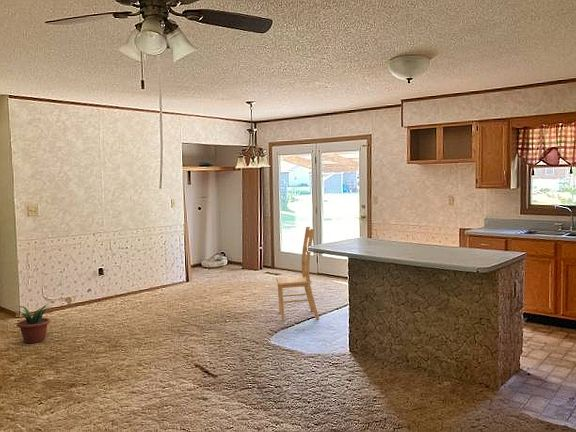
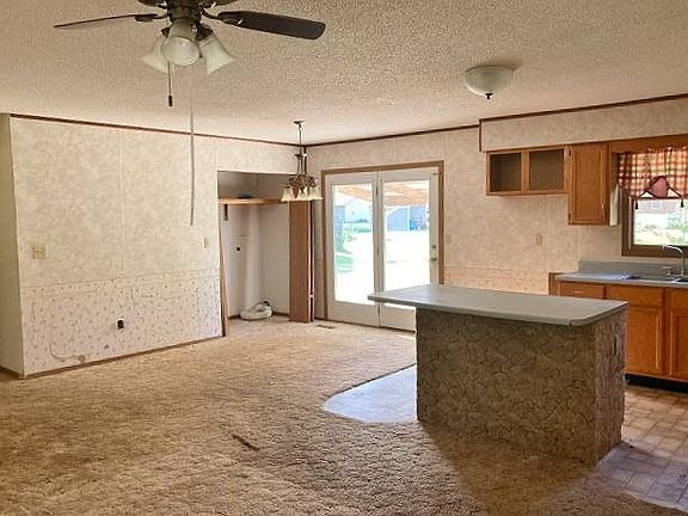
- chair [275,226,320,321]
- potted plant [12,303,54,344]
